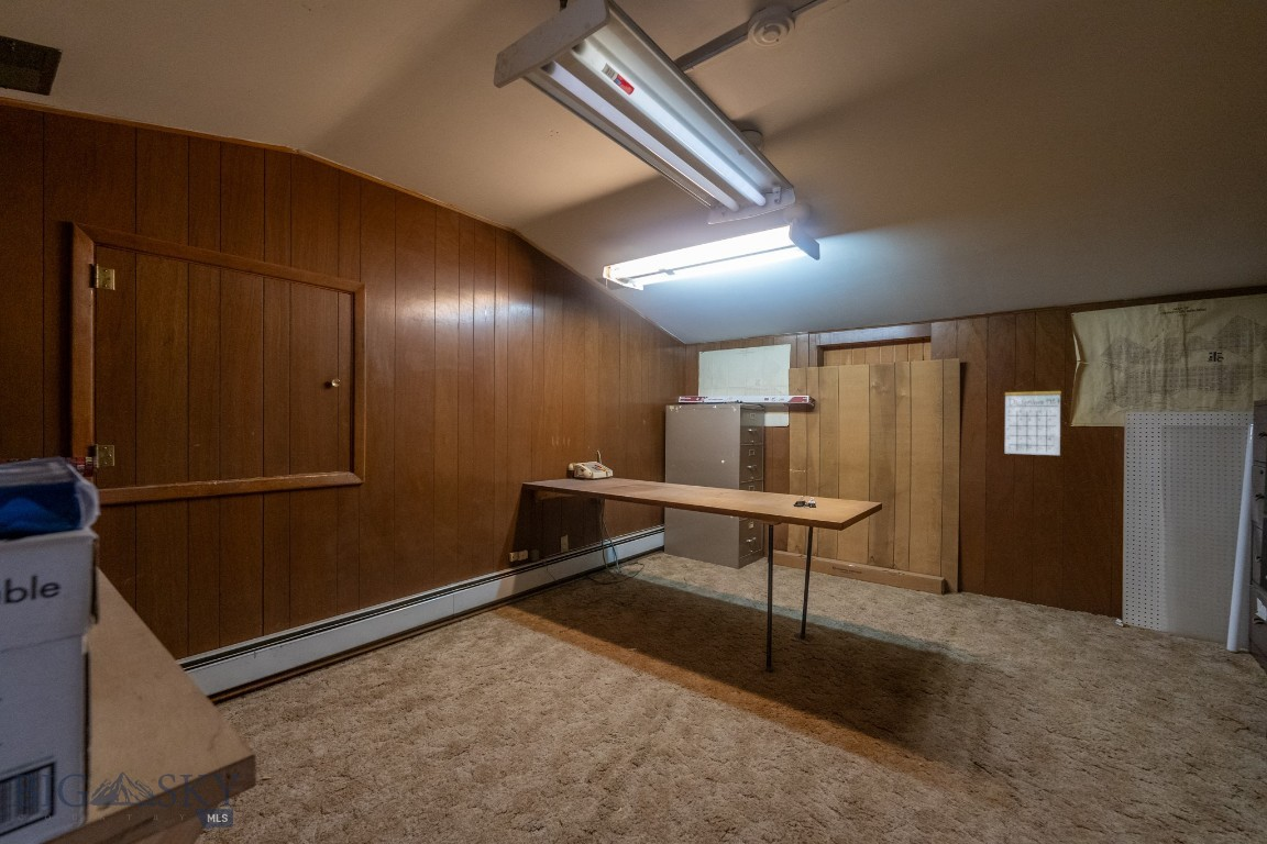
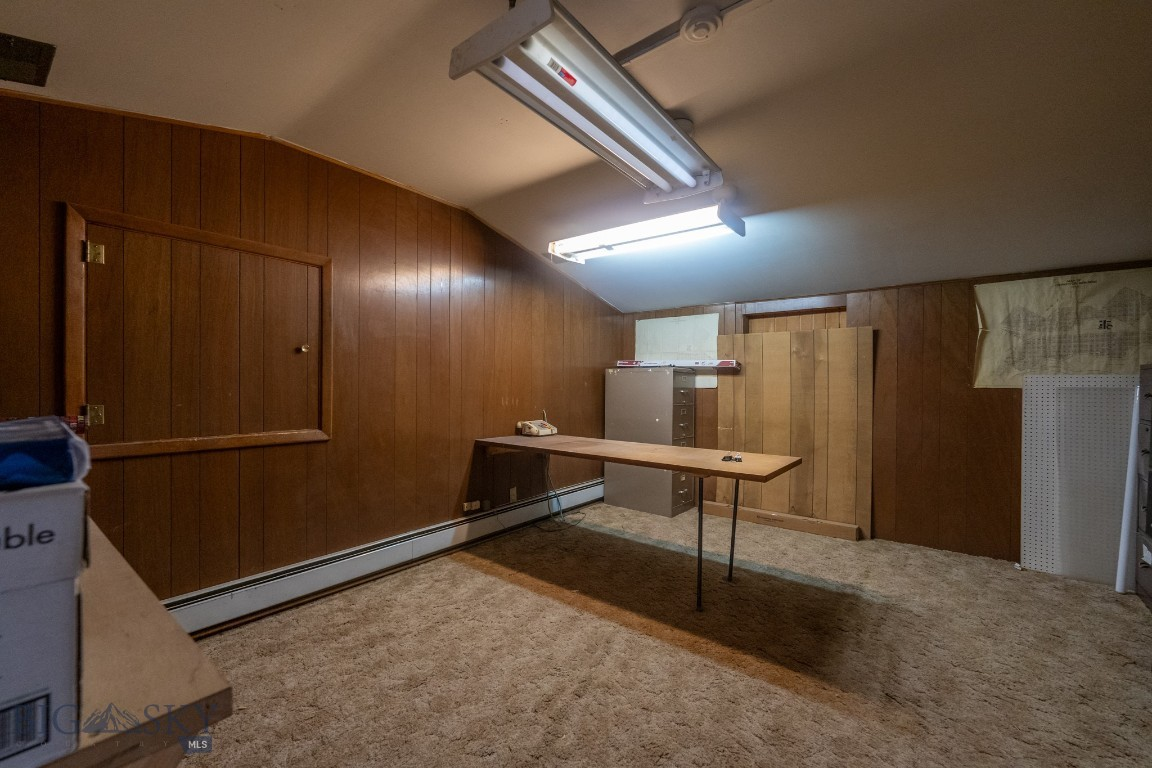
- calendar [1004,377,1062,456]
